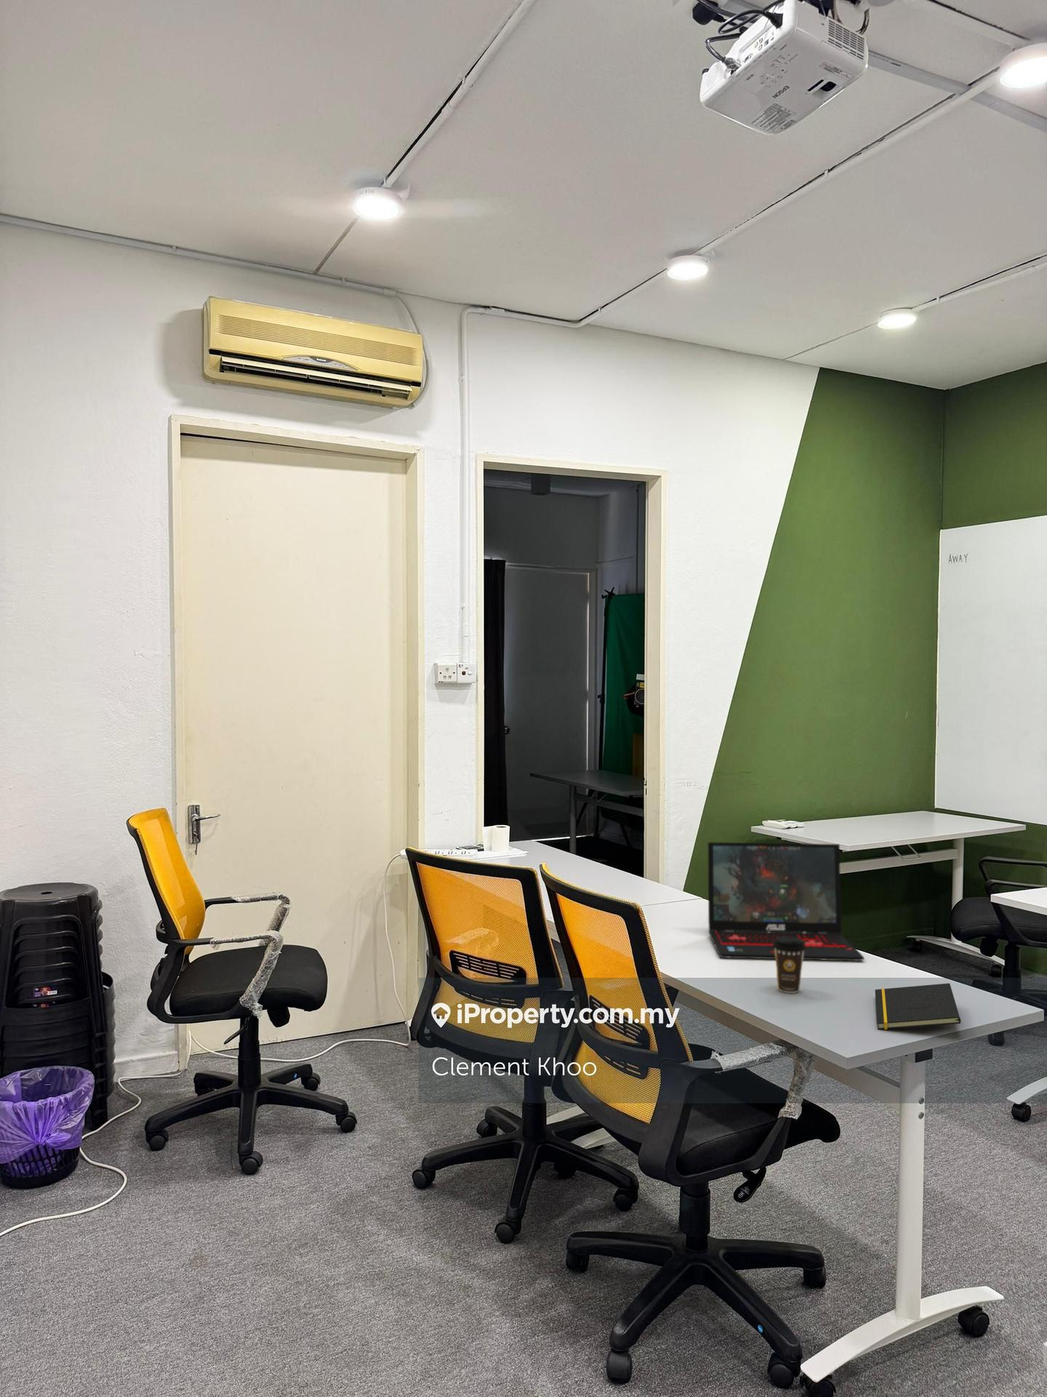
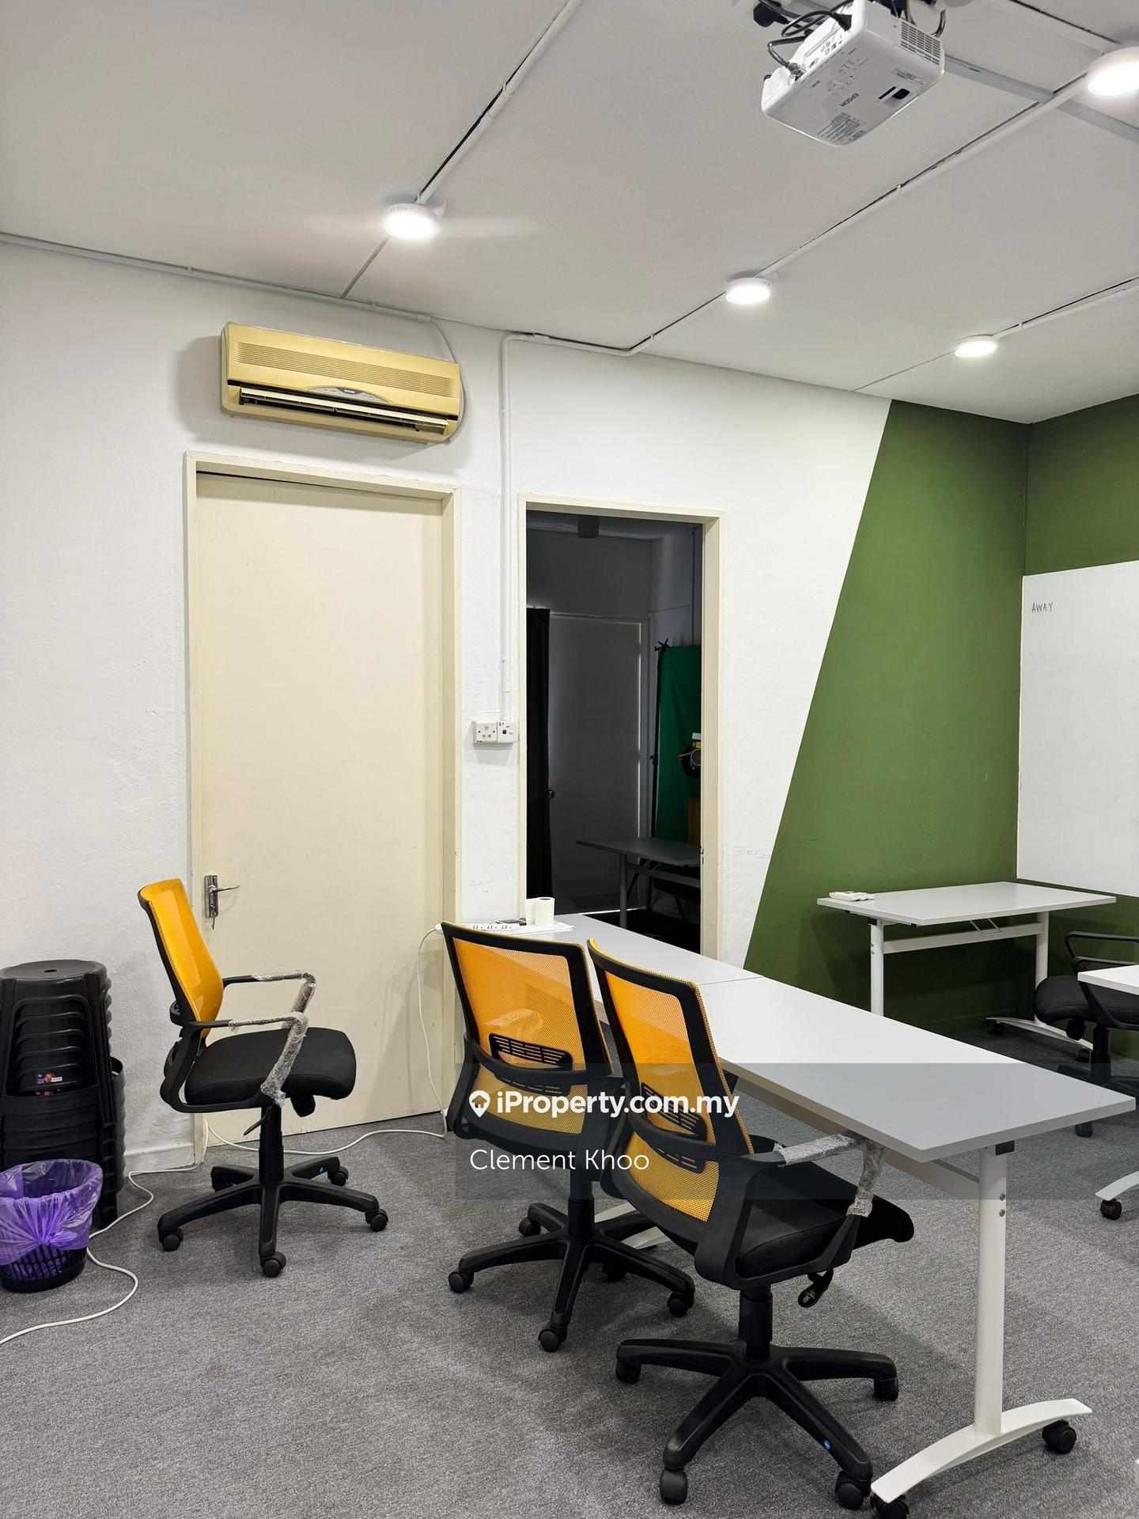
- laptop [707,842,866,961]
- coffee cup [773,936,806,994]
- notepad [874,982,961,1031]
